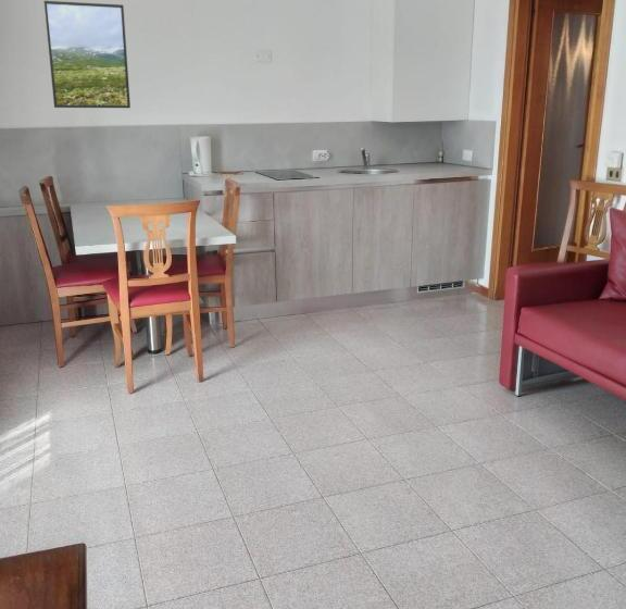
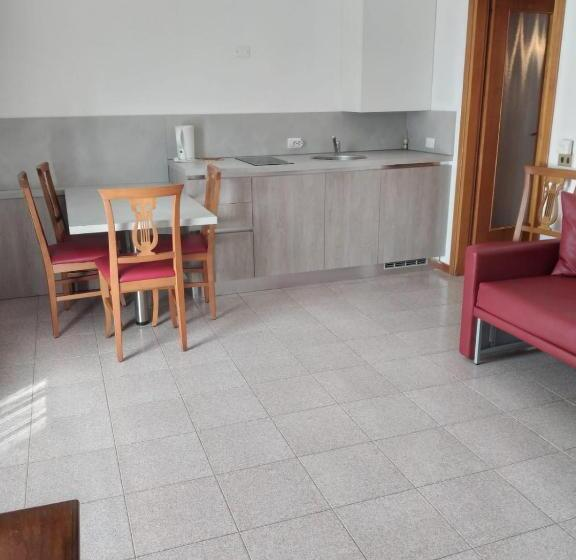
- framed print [42,0,132,109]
